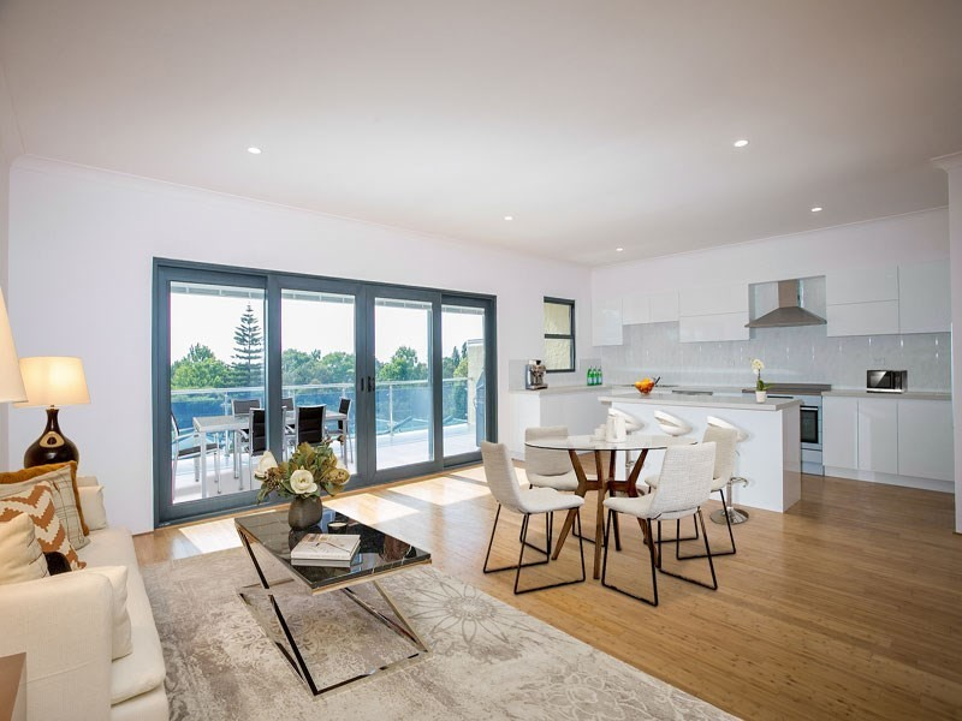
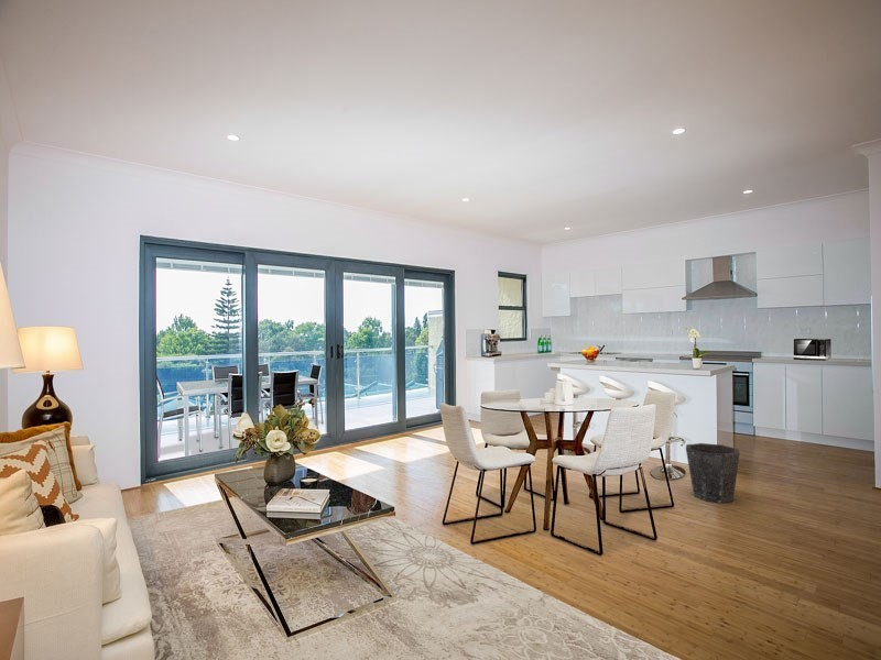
+ waste bin [685,442,741,504]
